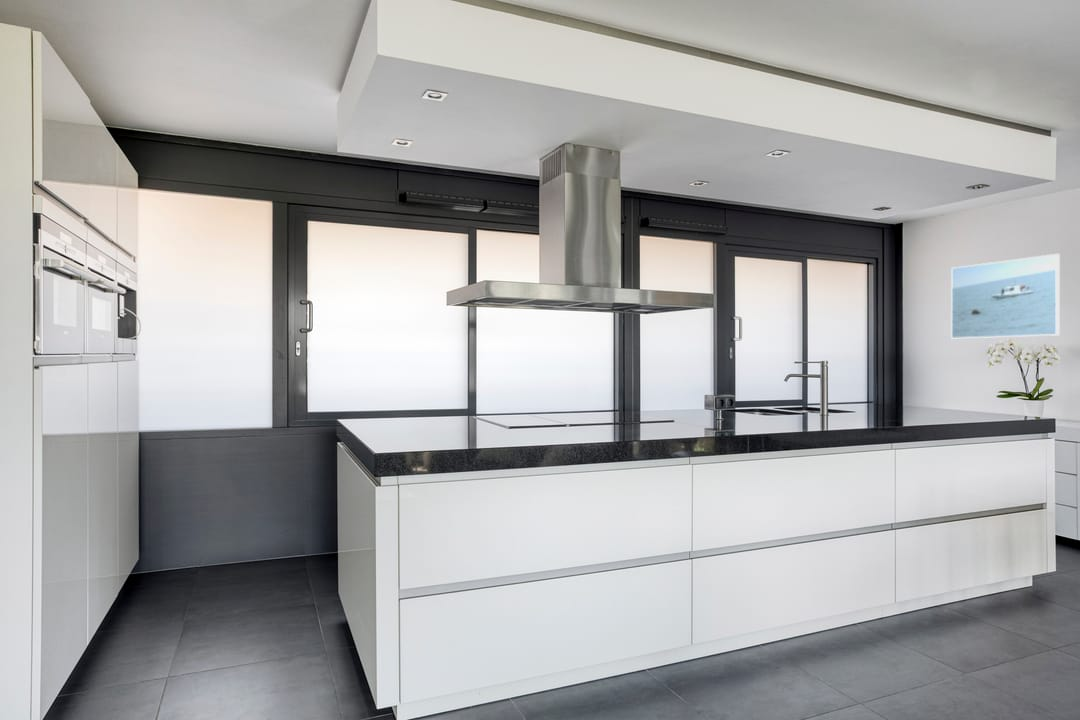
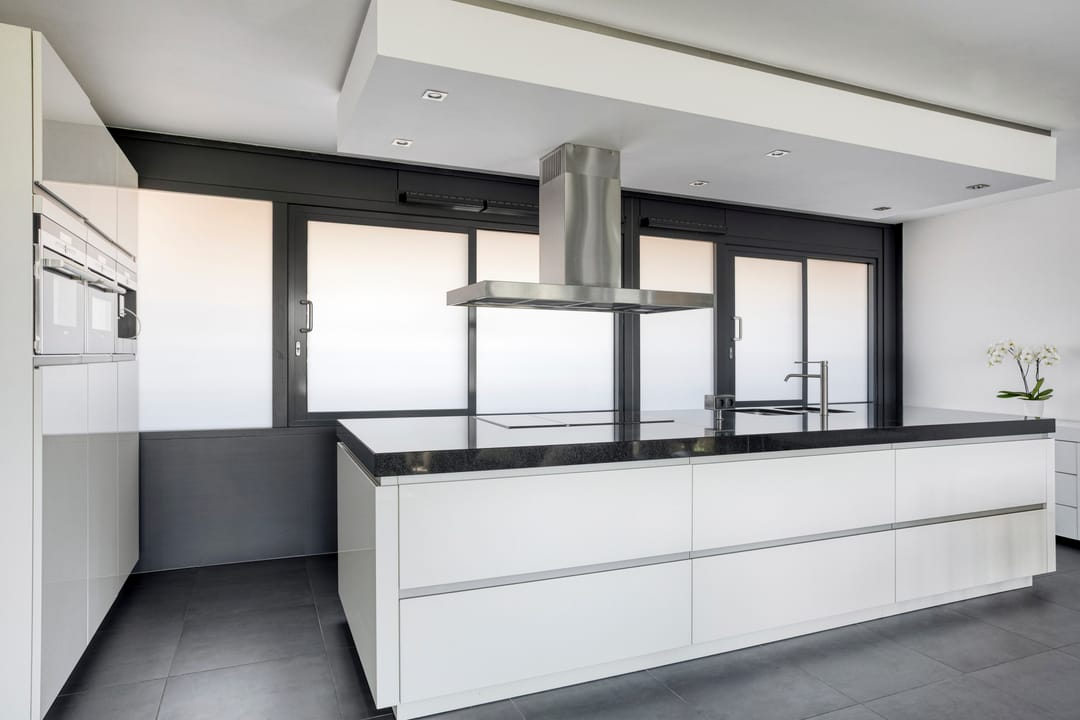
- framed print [950,253,1061,339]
